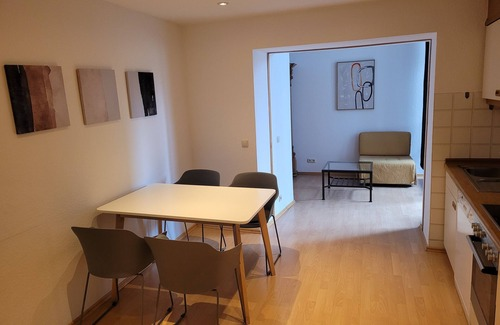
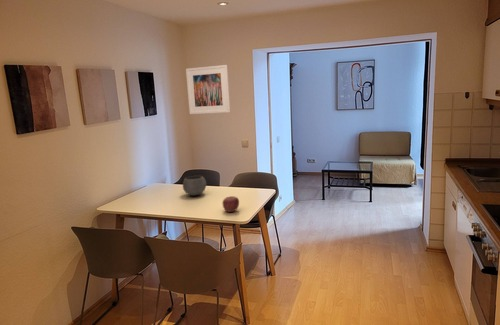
+ apple [222,195,240,213]
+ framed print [185,64,231,115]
+ bowl [182,175,207,197]
